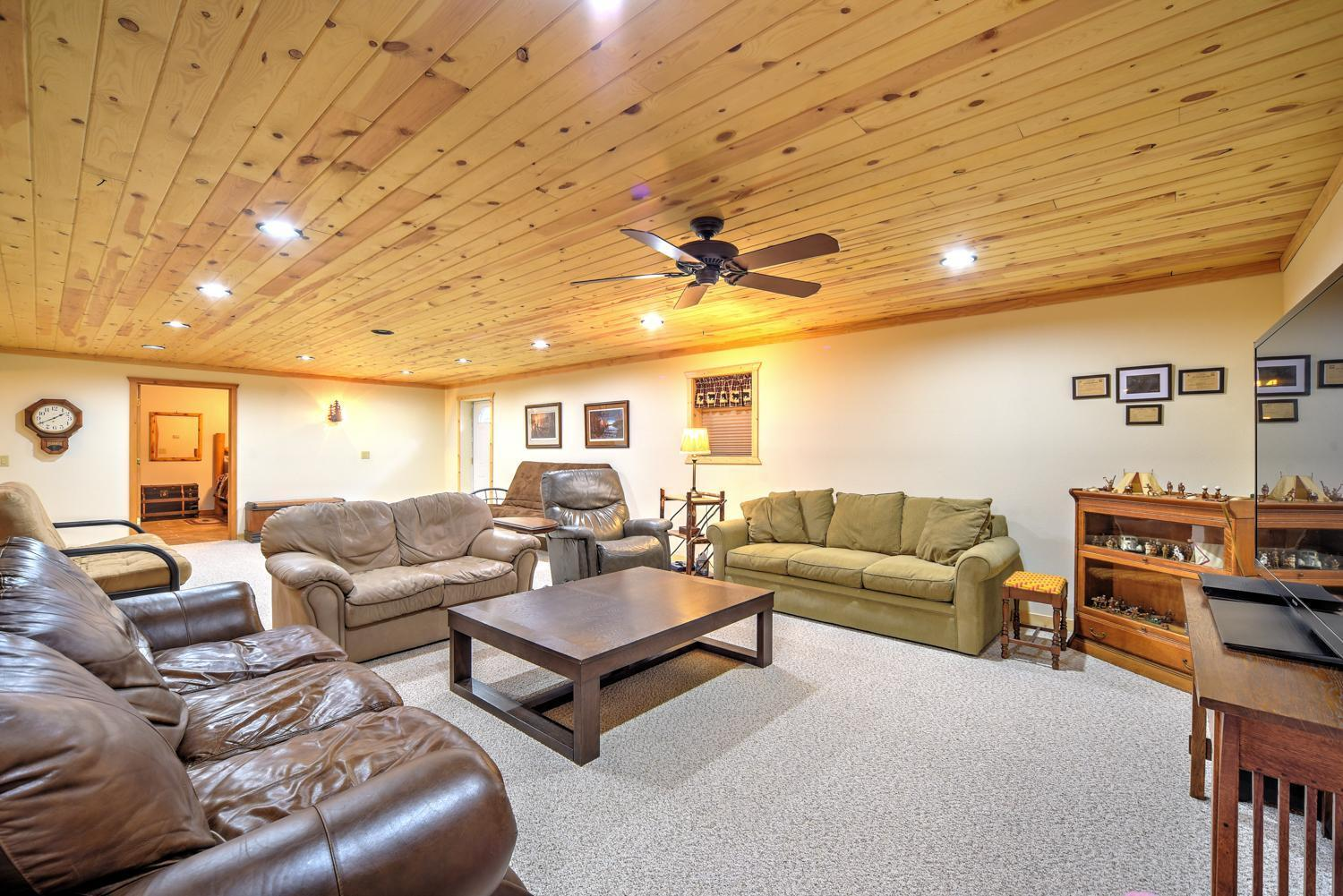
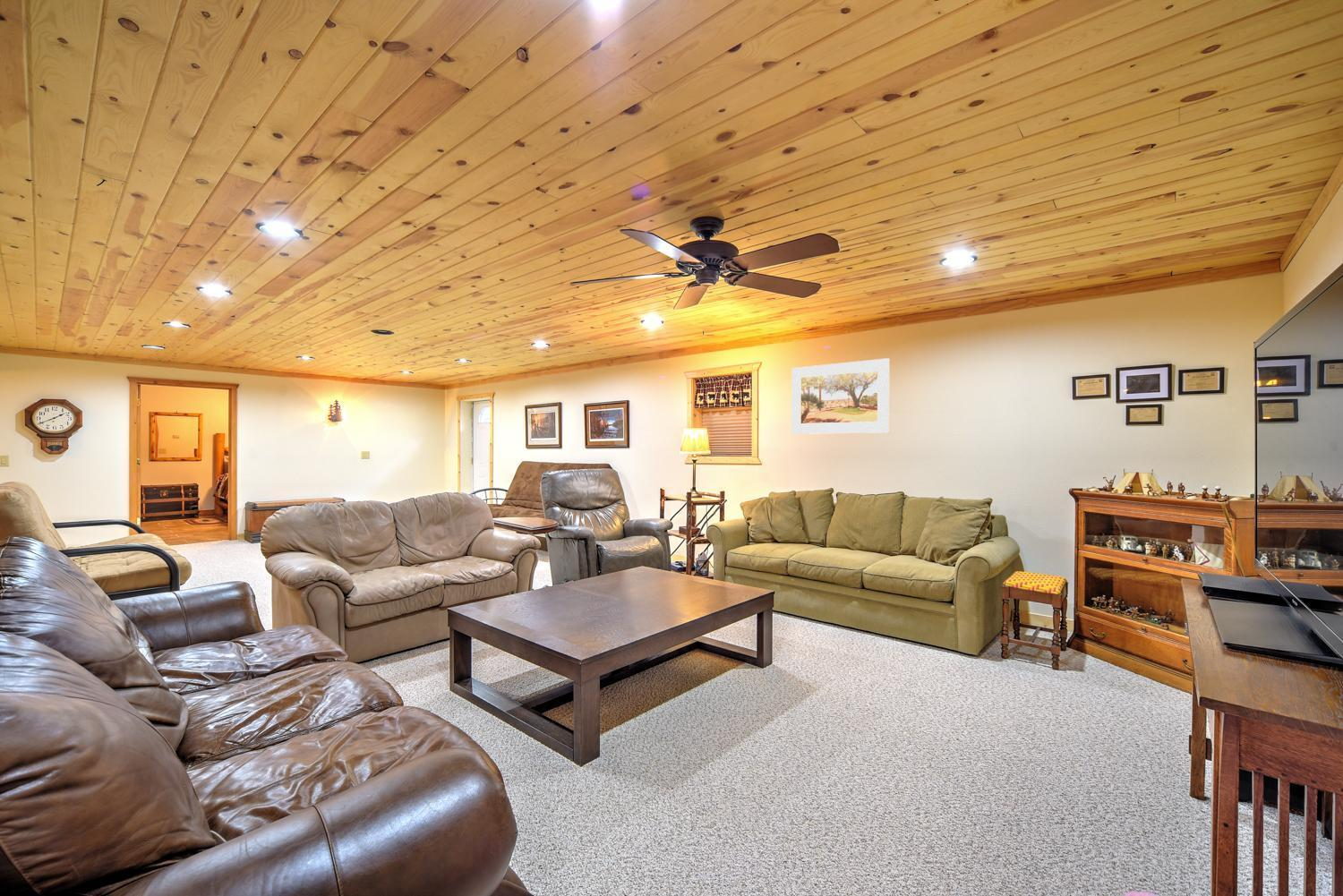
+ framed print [791,357,890,435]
